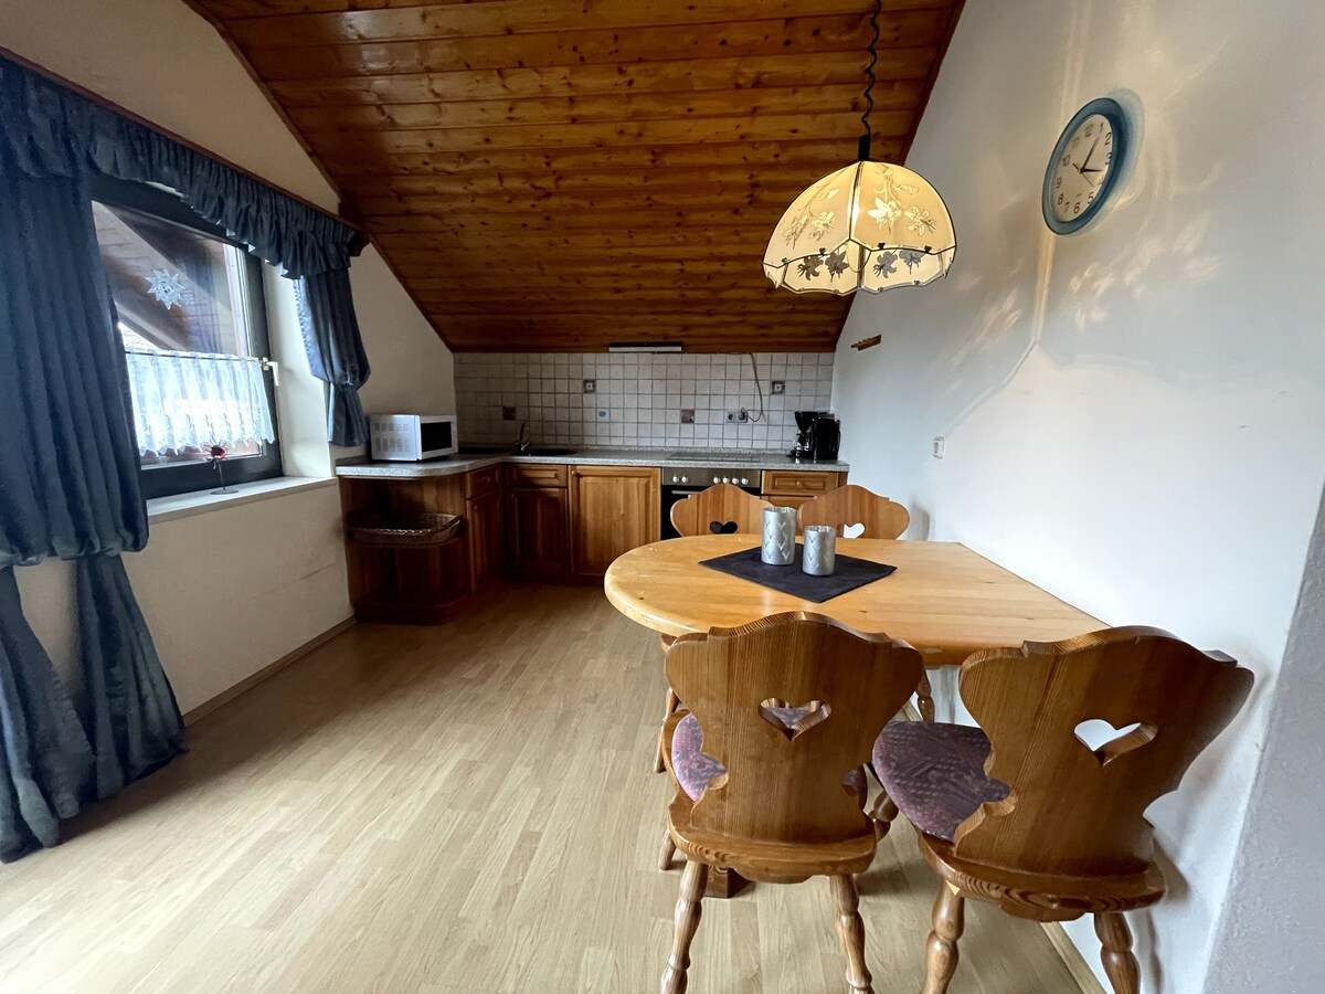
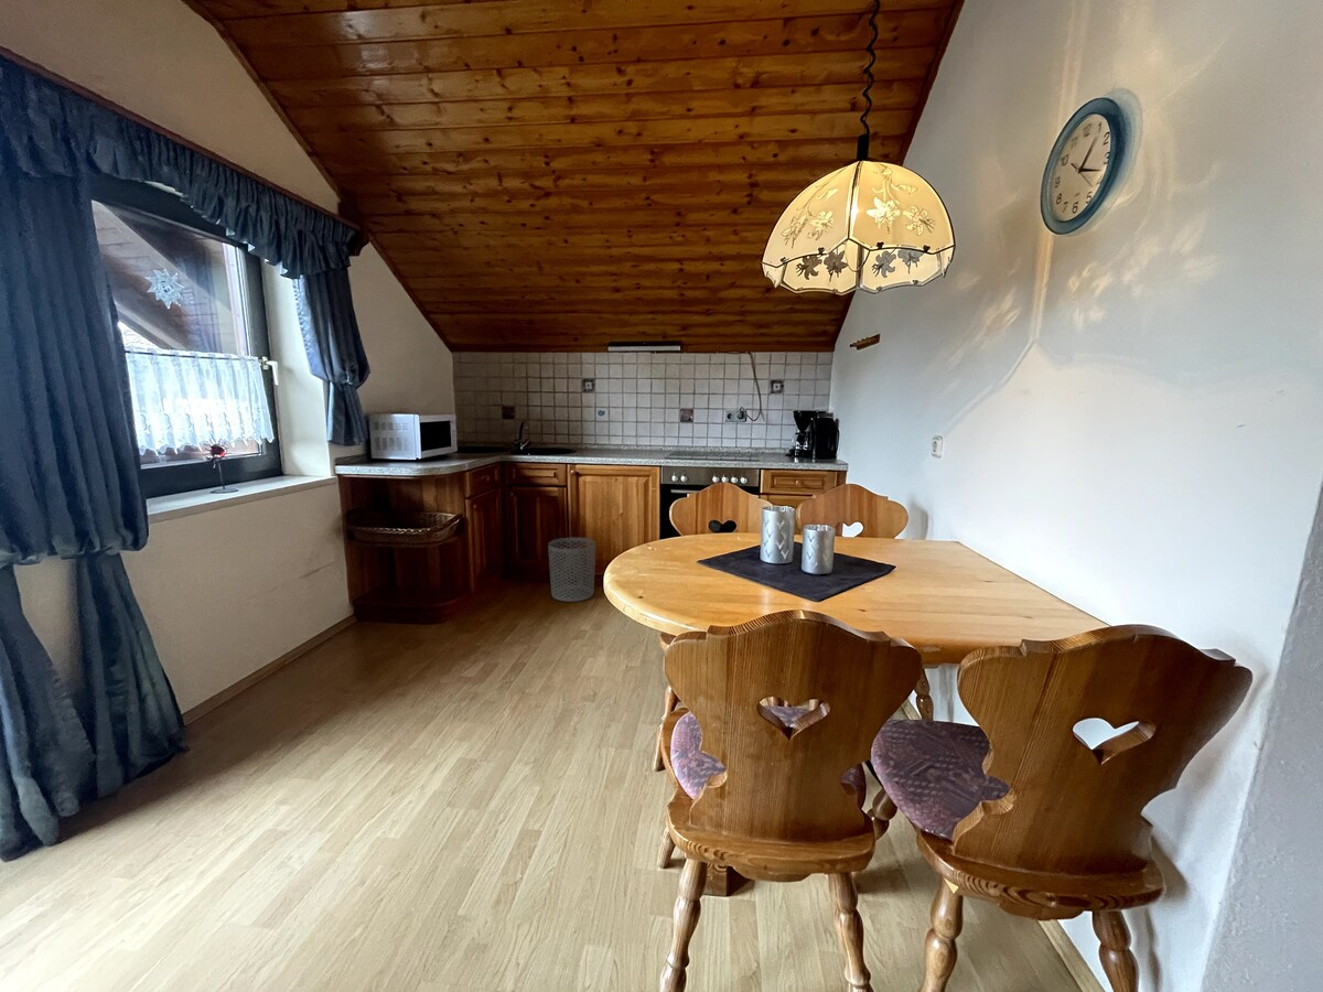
+ waste bin [547,537,596,603]
